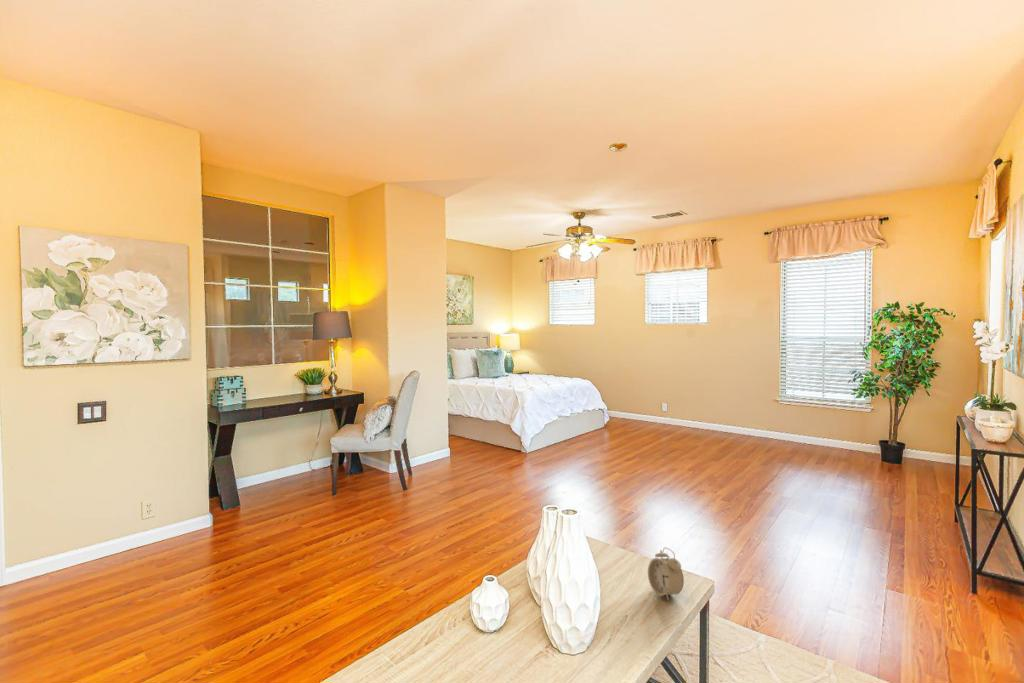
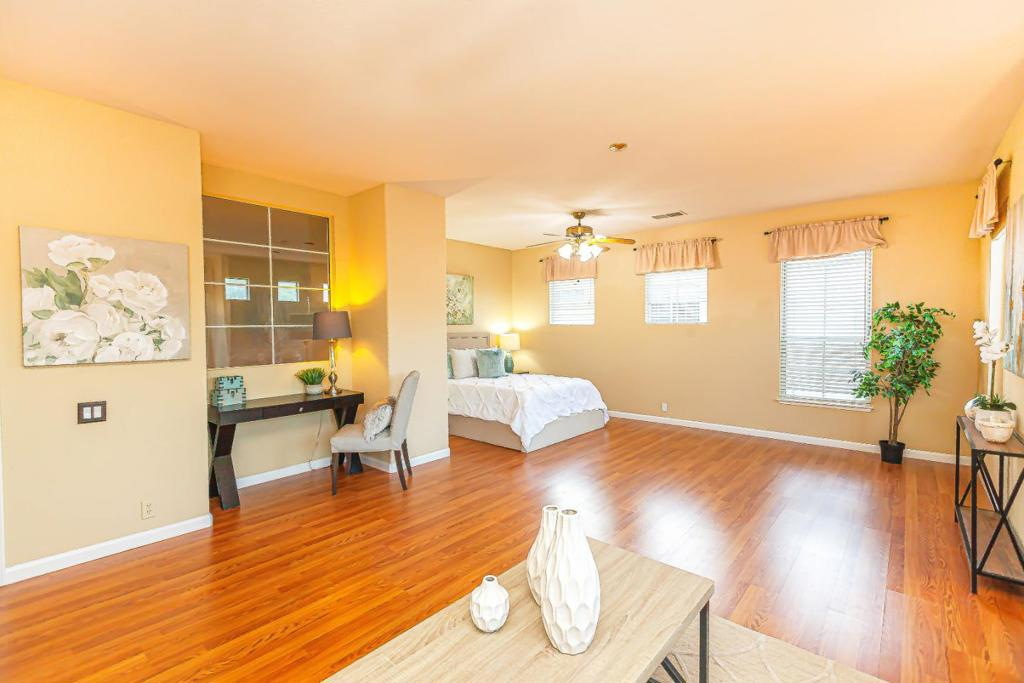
- alarm clock [647,546,685,602]
